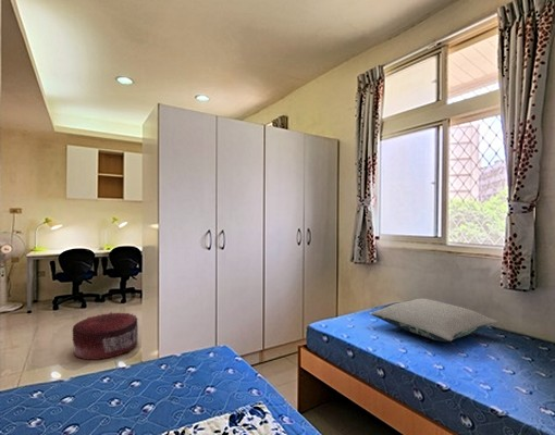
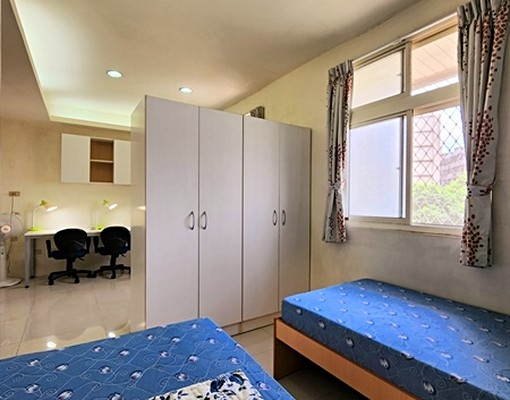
- pillow [370,298,499,343]
- pouf [71,311,139,361]
